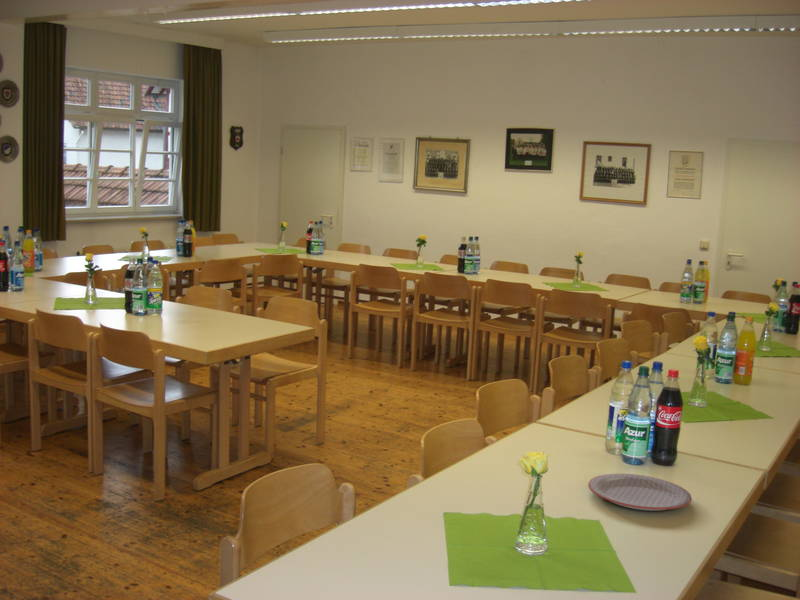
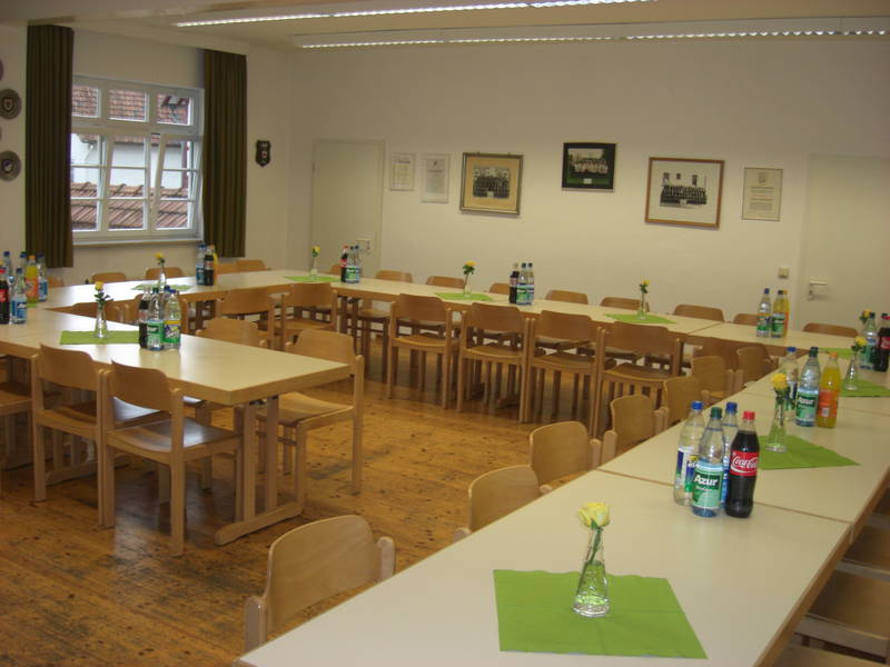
- plate [587,473,693,512]
